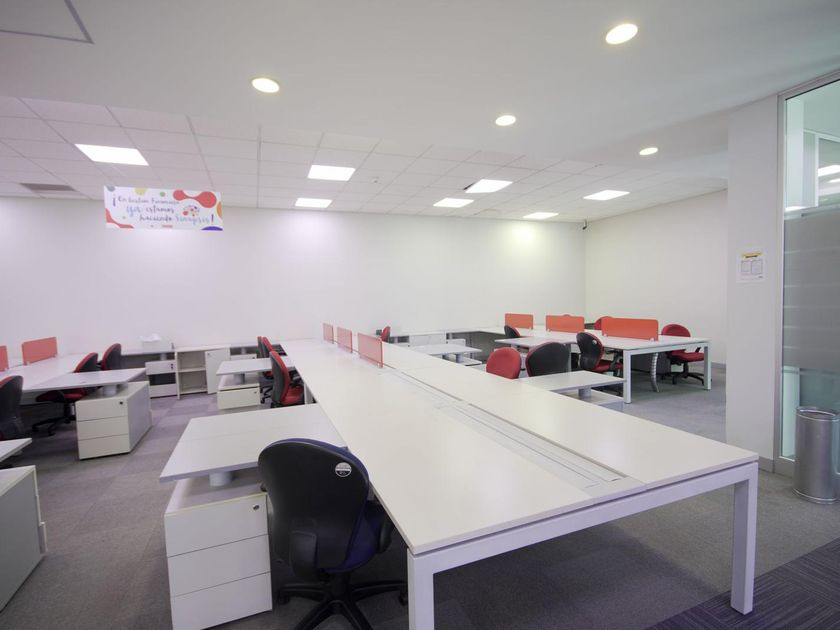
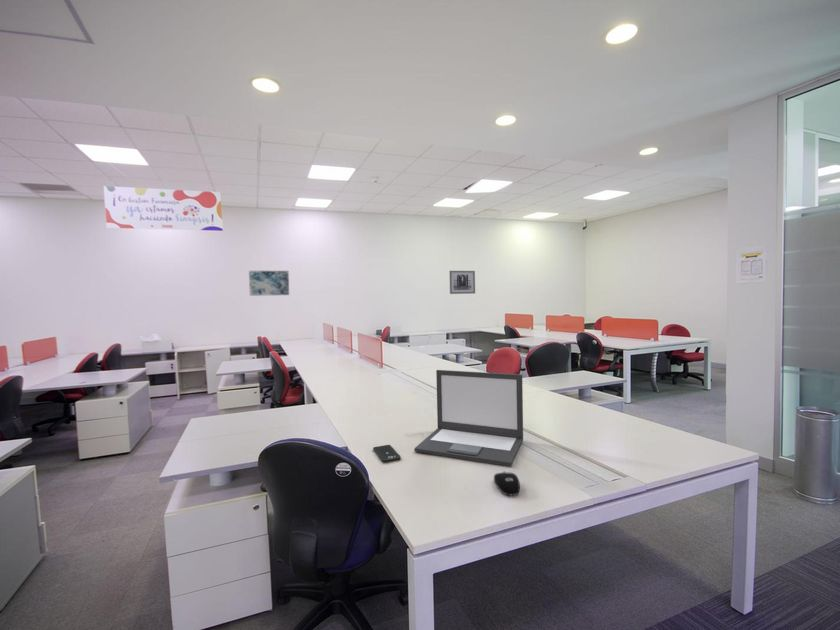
+ laptop [413,369,524,467]
+ wall art [248,270,290,297]
+ computer mouse [493,470,521,496]
+ wall art [449,270,476,295]
+ smartphone [372,444,402,463]
